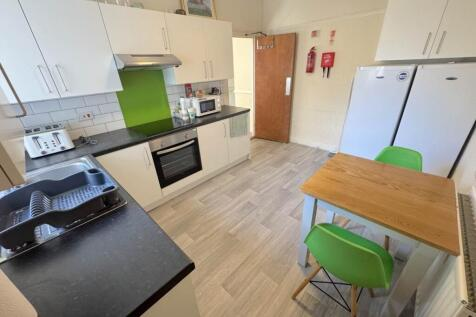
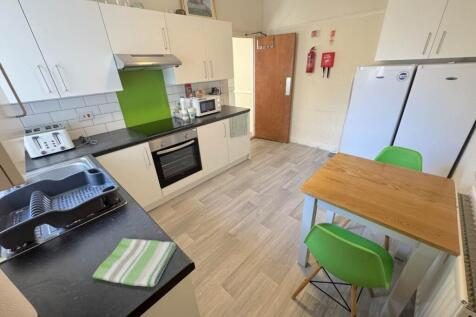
+ dish towel [91,237,177,288]
